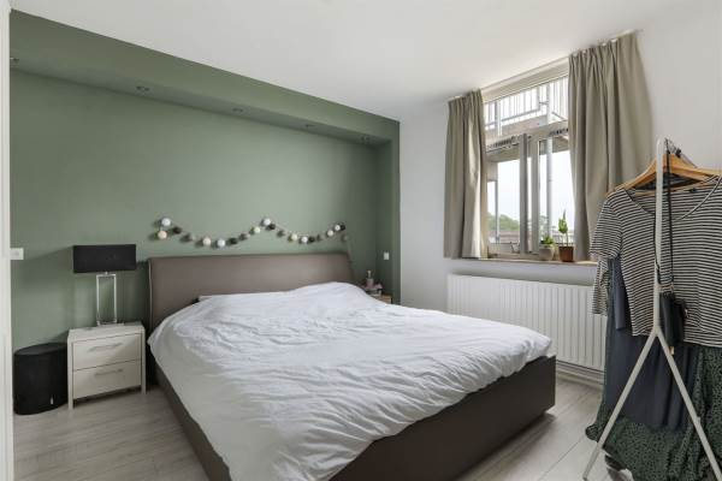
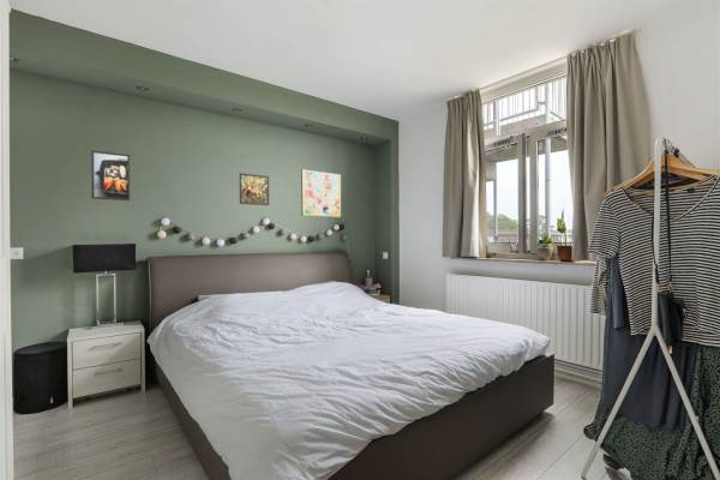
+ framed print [90,149,131,202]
+ wall art [300,169,342,218]
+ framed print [239,172,270,206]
